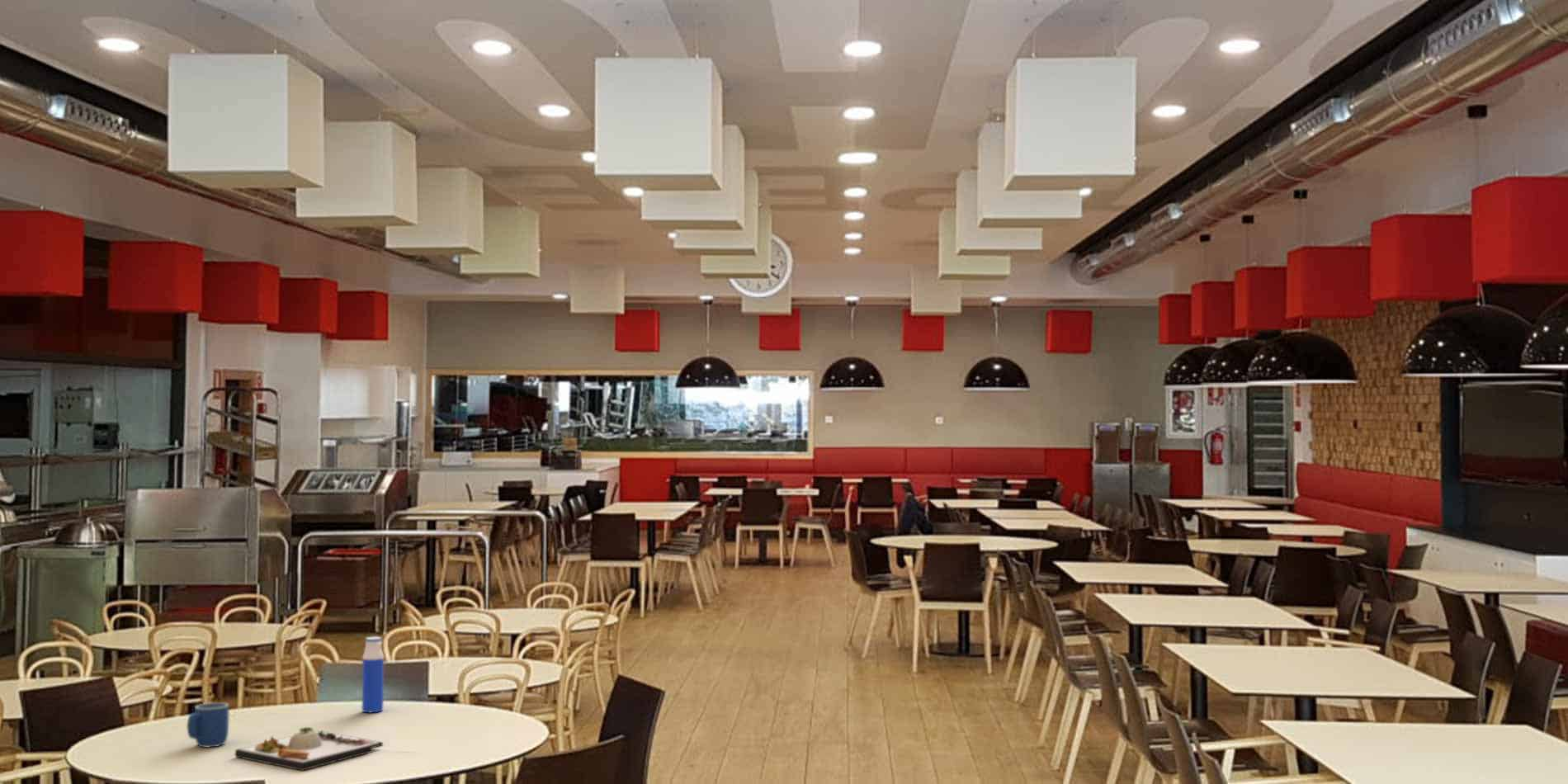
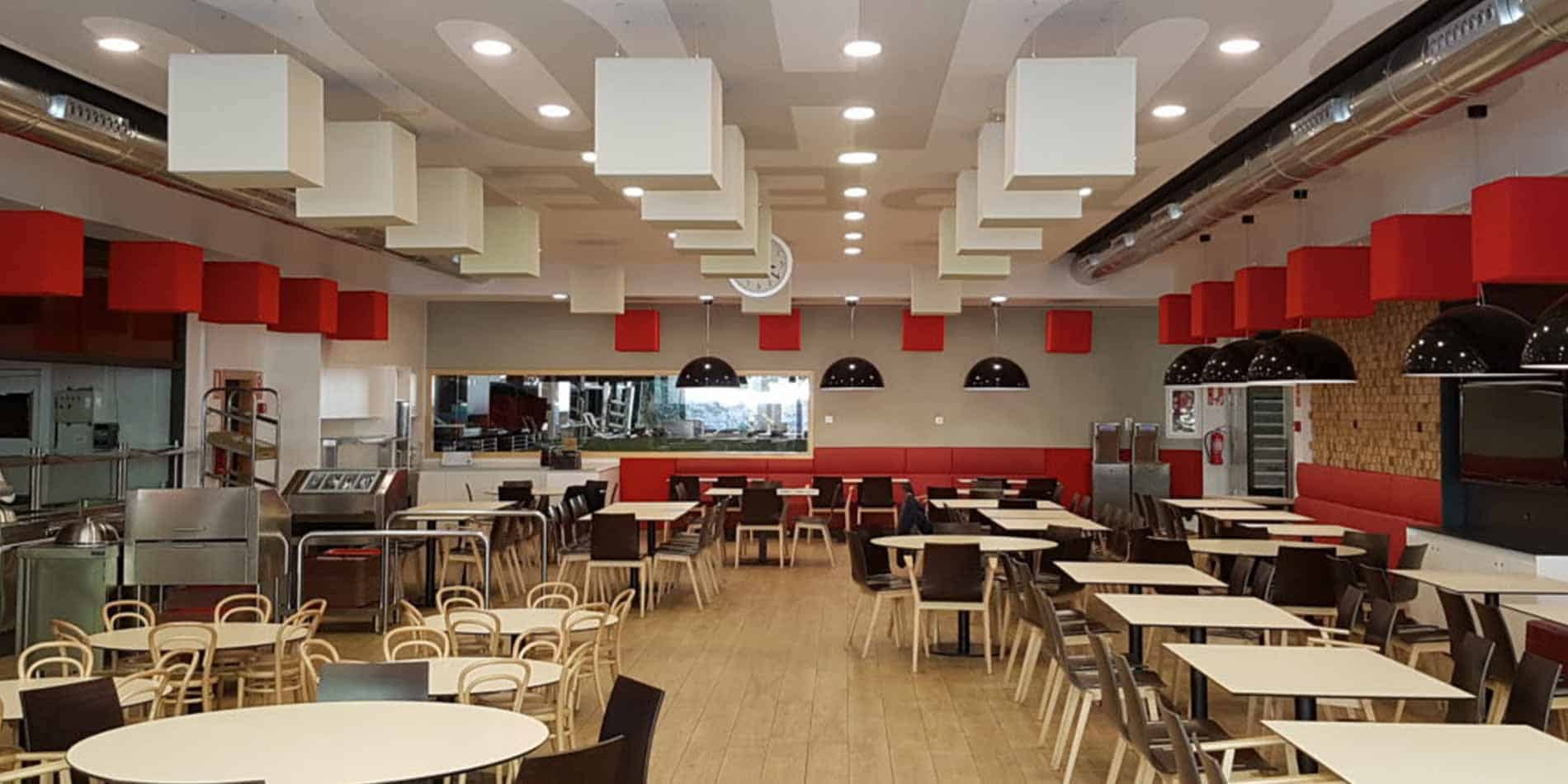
- dinner plate [234,726,384,772]
- mug [187,701,229,748]
- water bottle [361,636,385,713]
